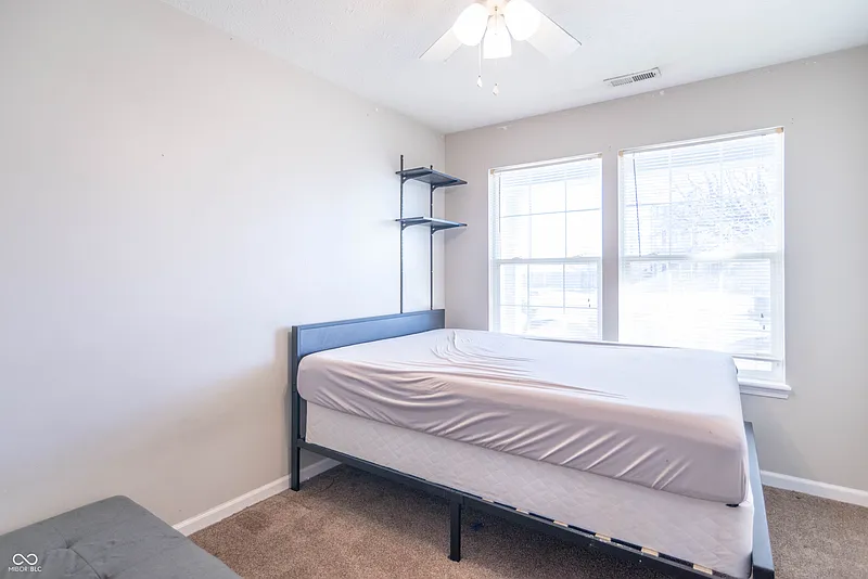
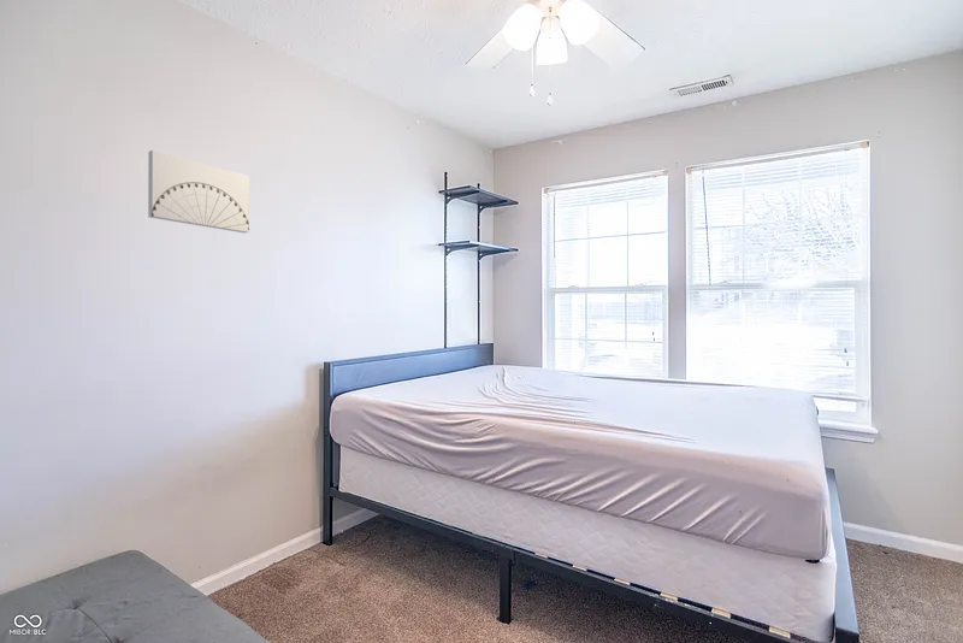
+ wall art [147,149,250,234]
